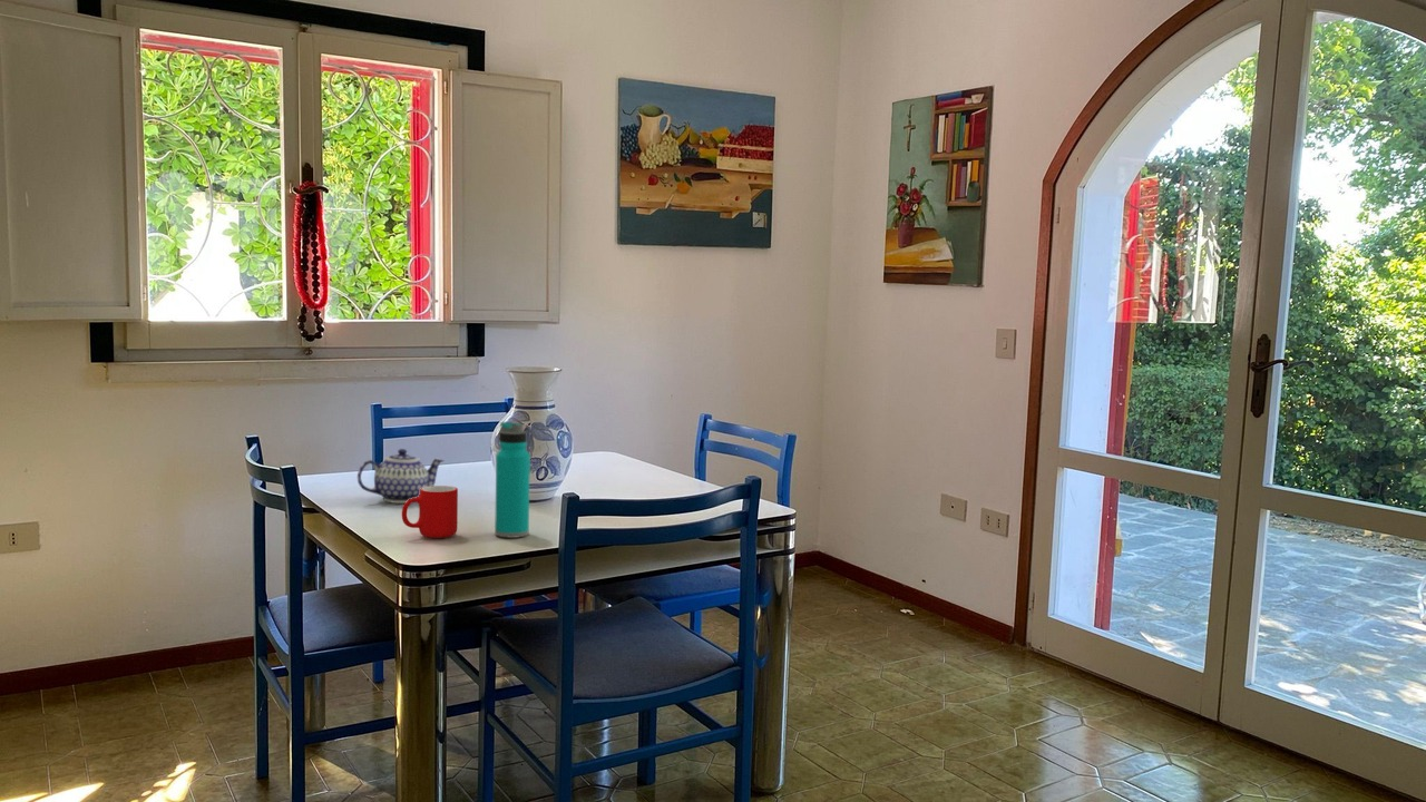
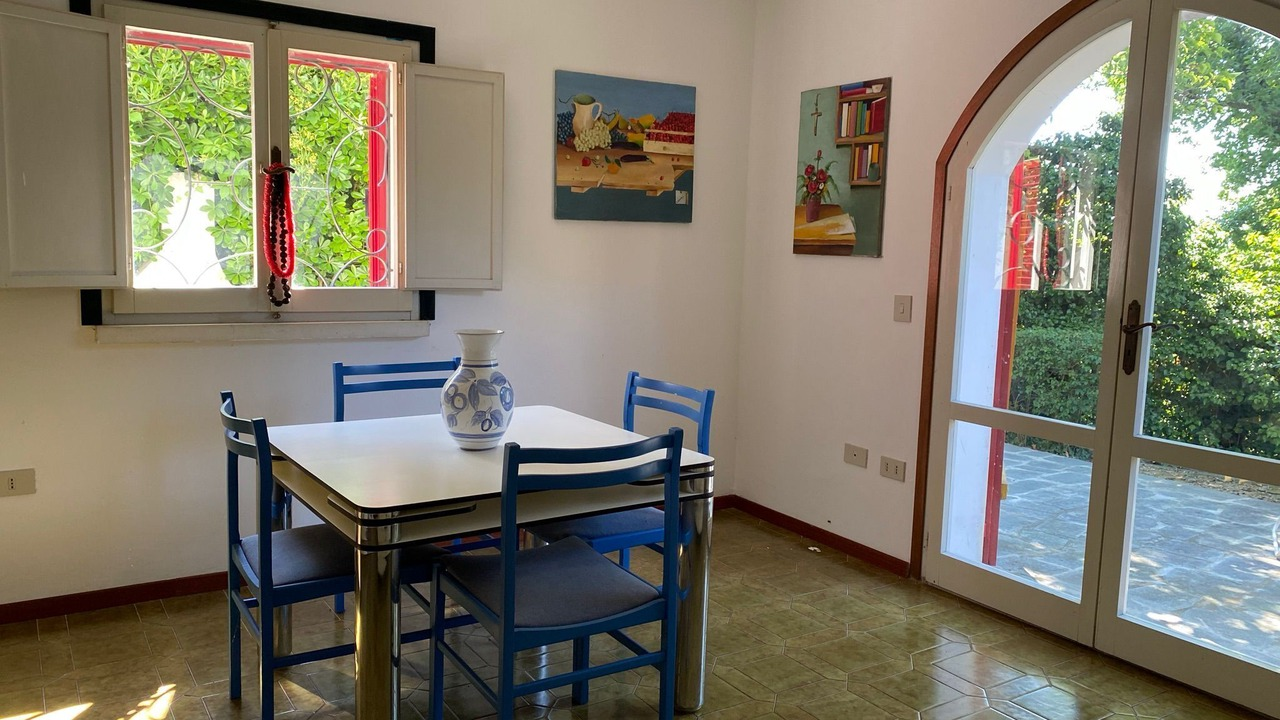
- cup [401,485,459,539]
- water bottle [494,421,531,539]
- teapot [356,448,445,505]
